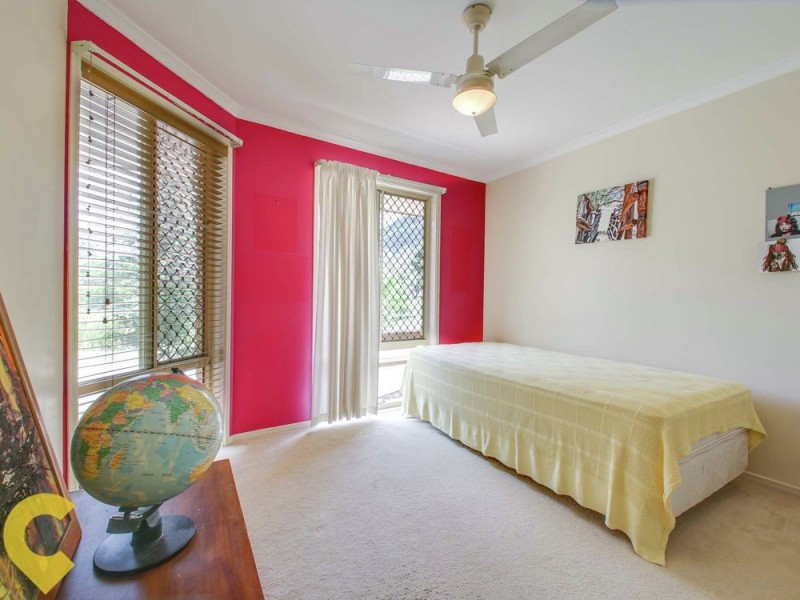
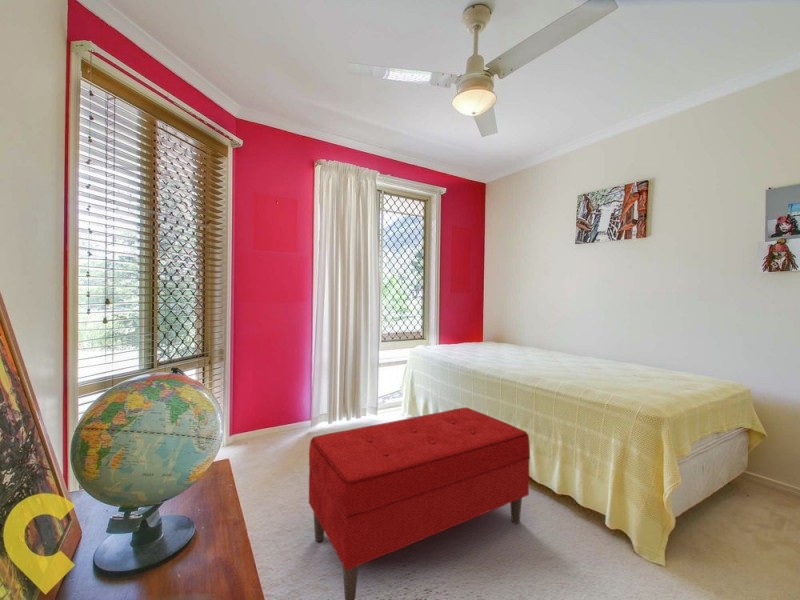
+ bench [308,406,531,600]
